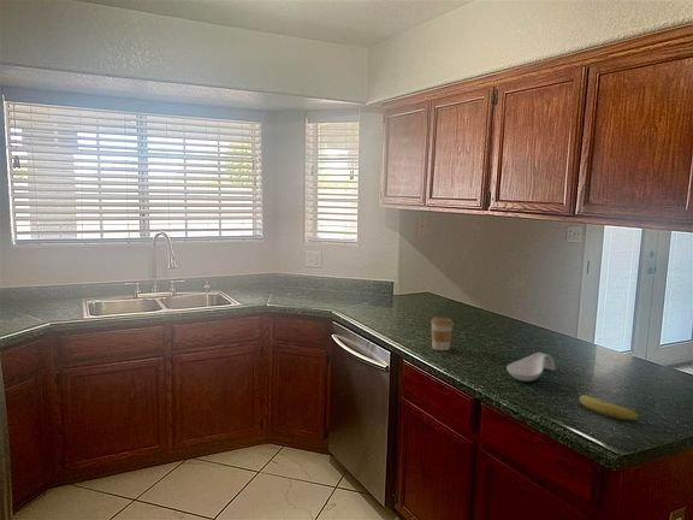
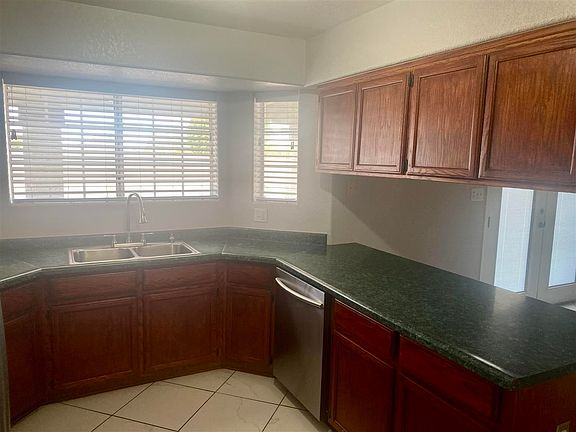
- coffee cup [430,315,455,351]
- spoon rest [505,351,556,383]
- fruit [579,394,640,420]
